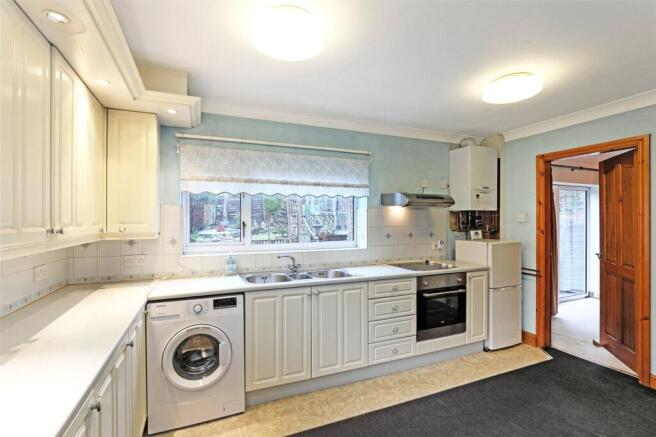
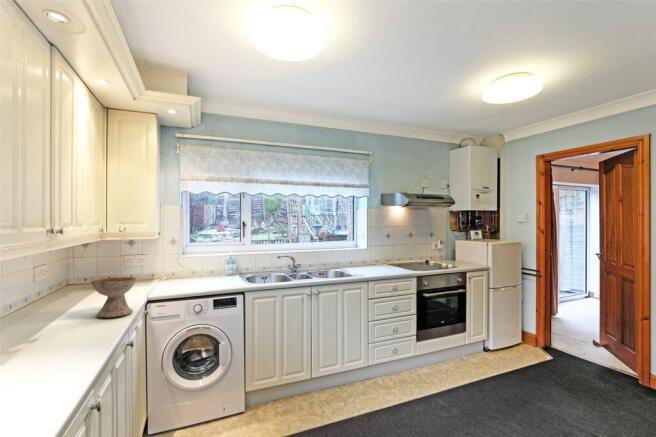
+ ceramic bowl [90,276,138,318]
